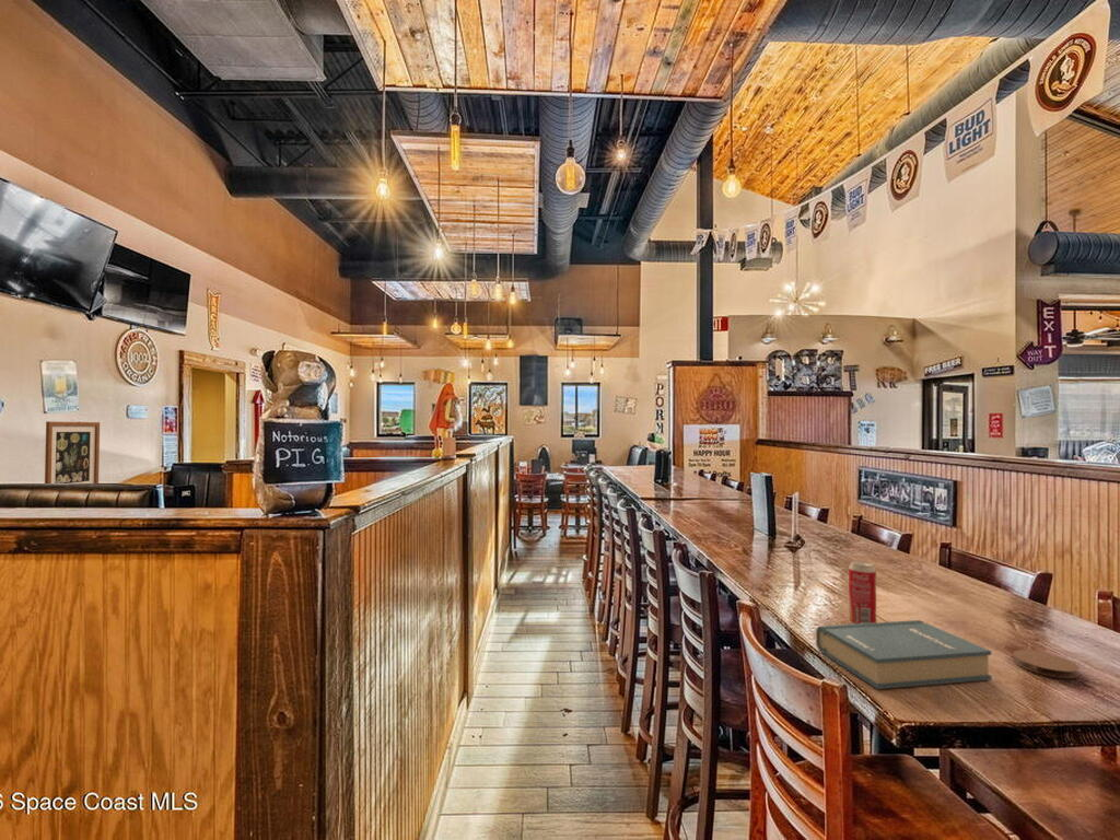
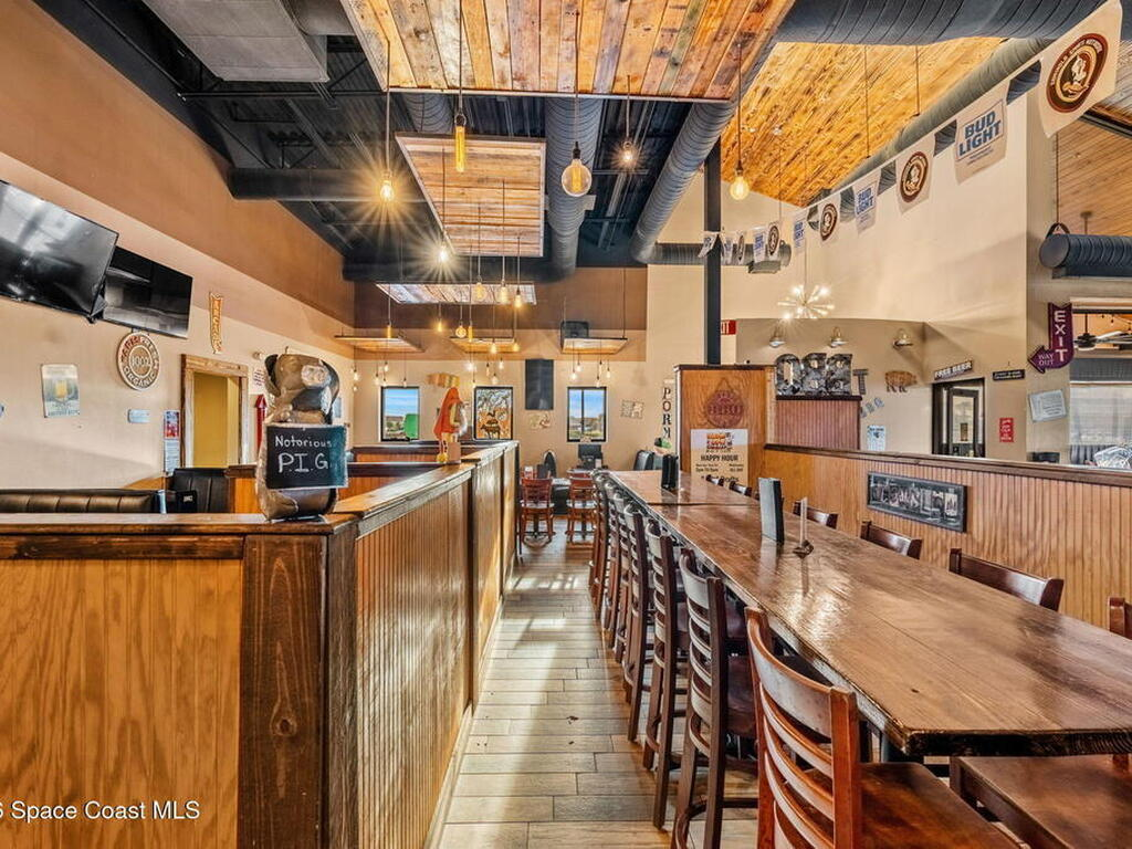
- wall art [44,420,101,485]
- coaster [1012,649,1081,679]
- beverage can [848,560,877,625]
- hardback book [815,619,993,690]
